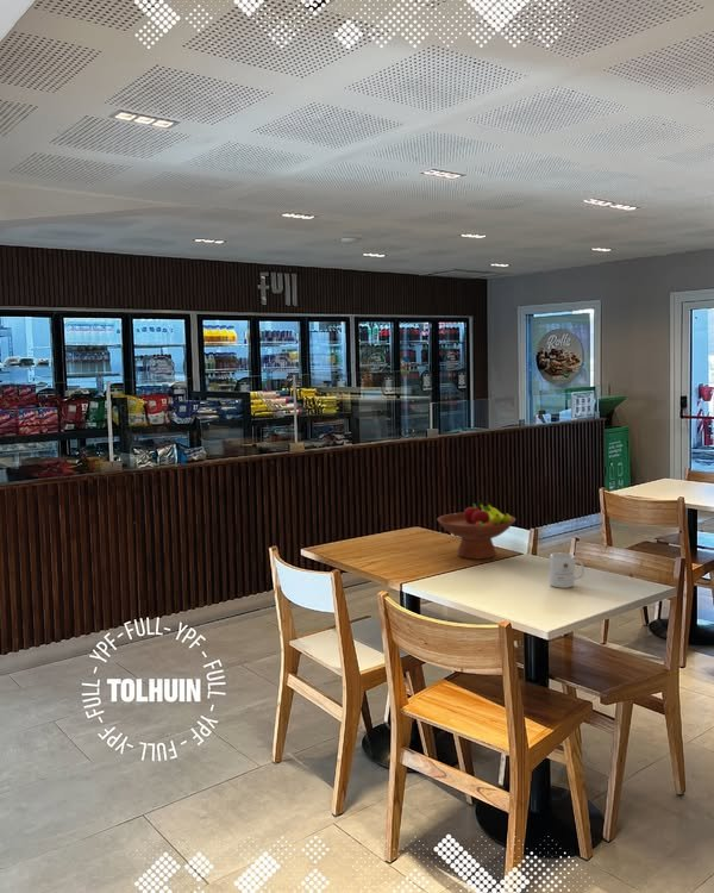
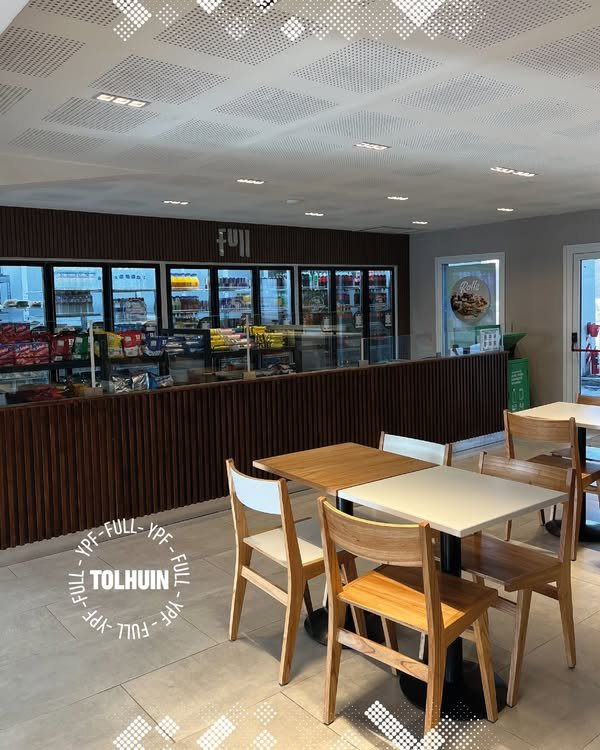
- mug [549,552,585,589]
- fruit bowl [437,499,516,560]
